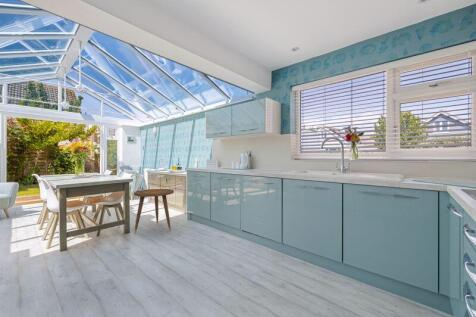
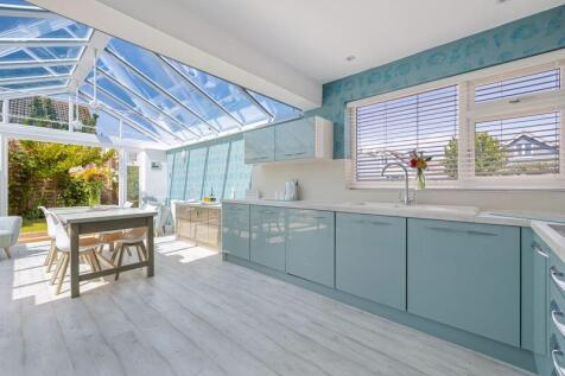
- side table [133,188,175,234]
